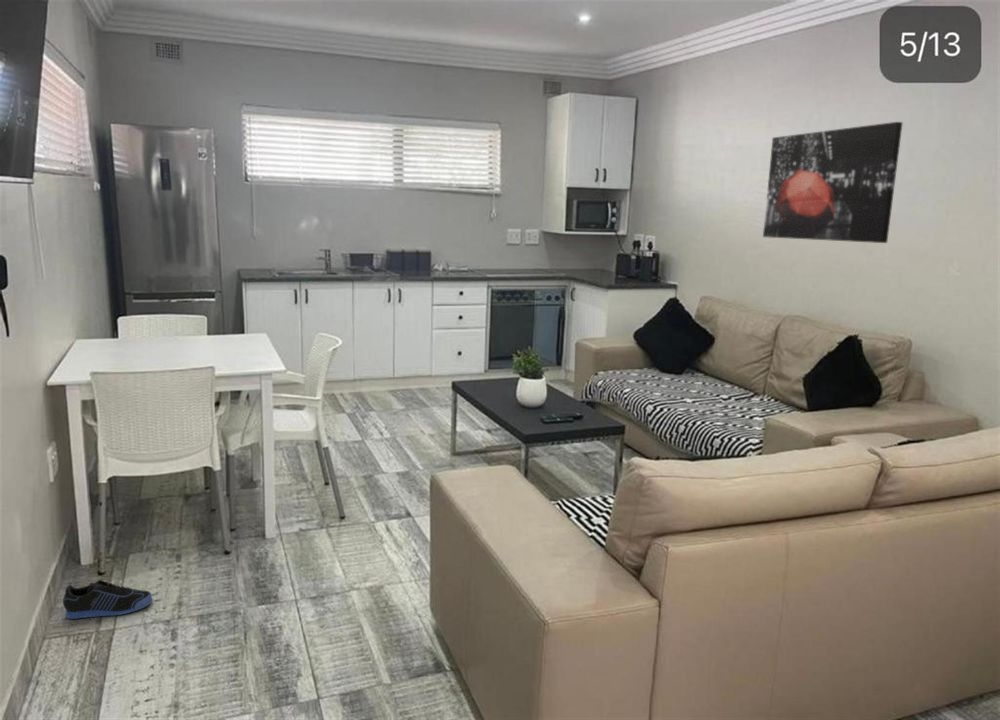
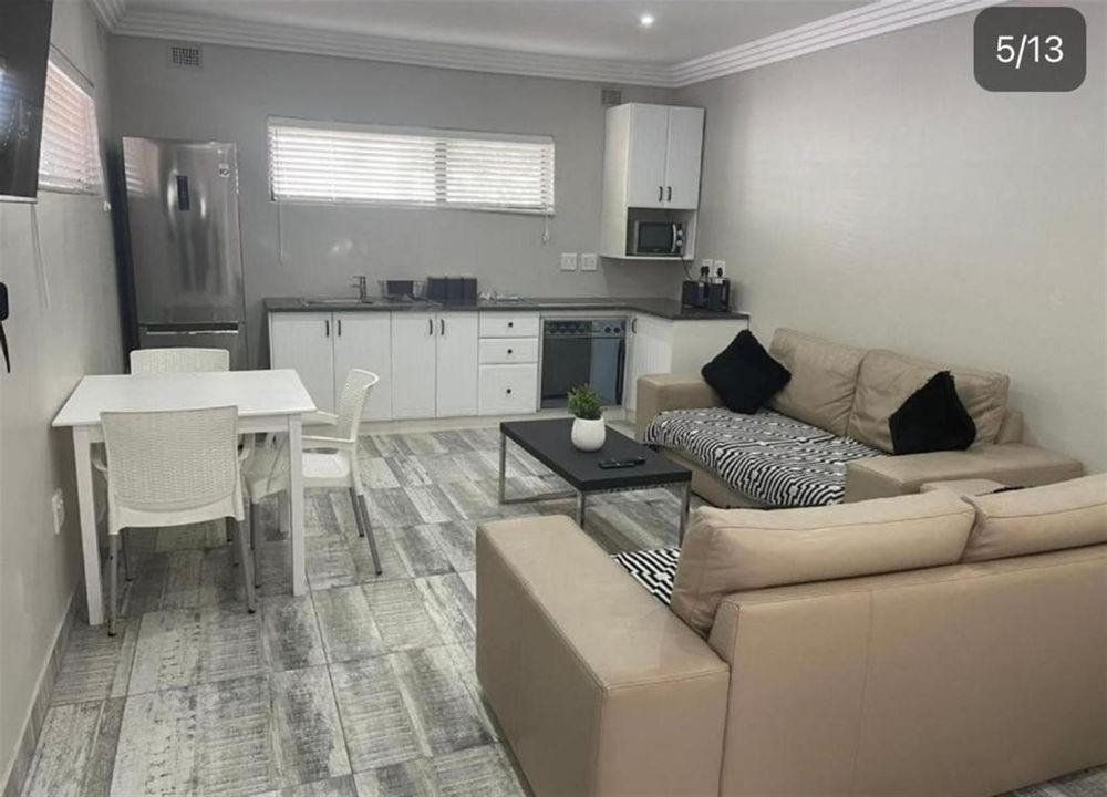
- wall art [762,121,904,244]
- sneaker [62,579,154,620]
